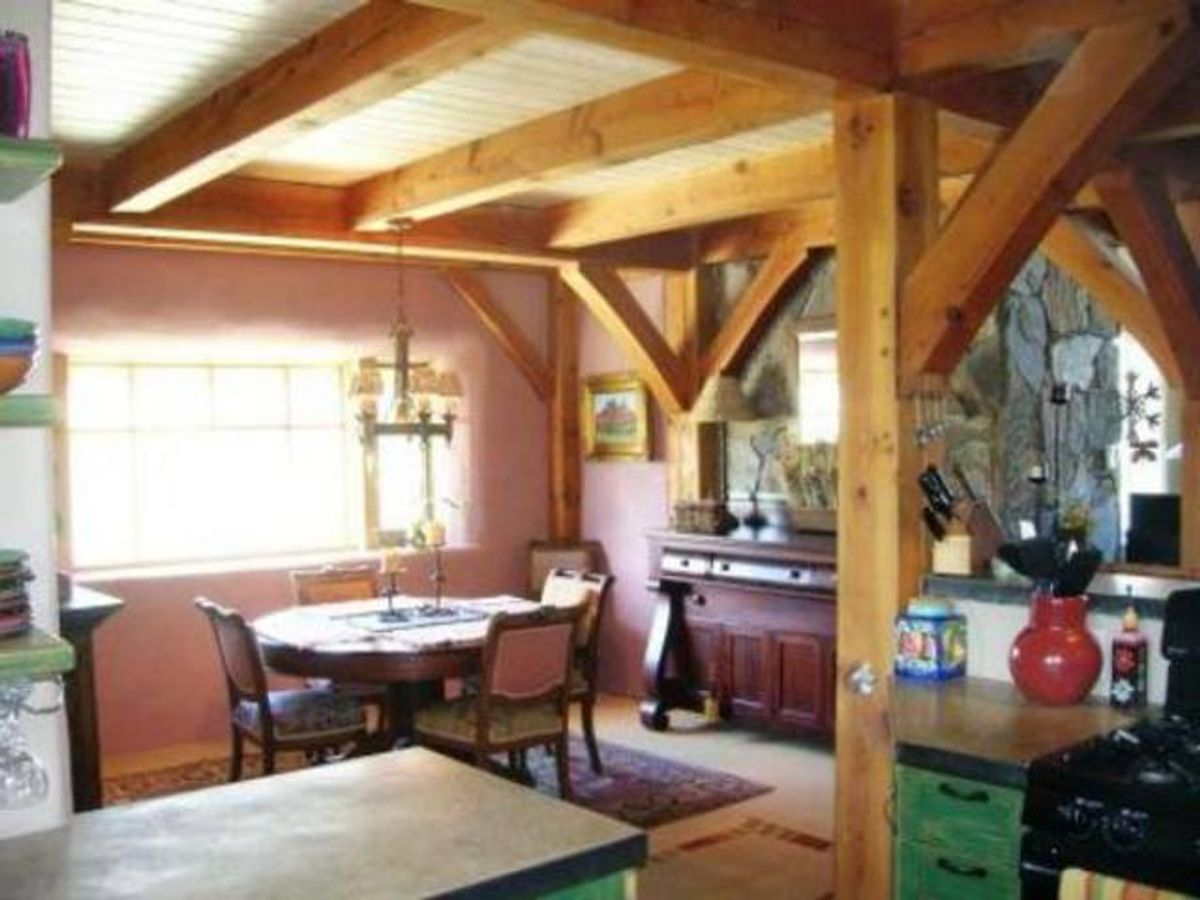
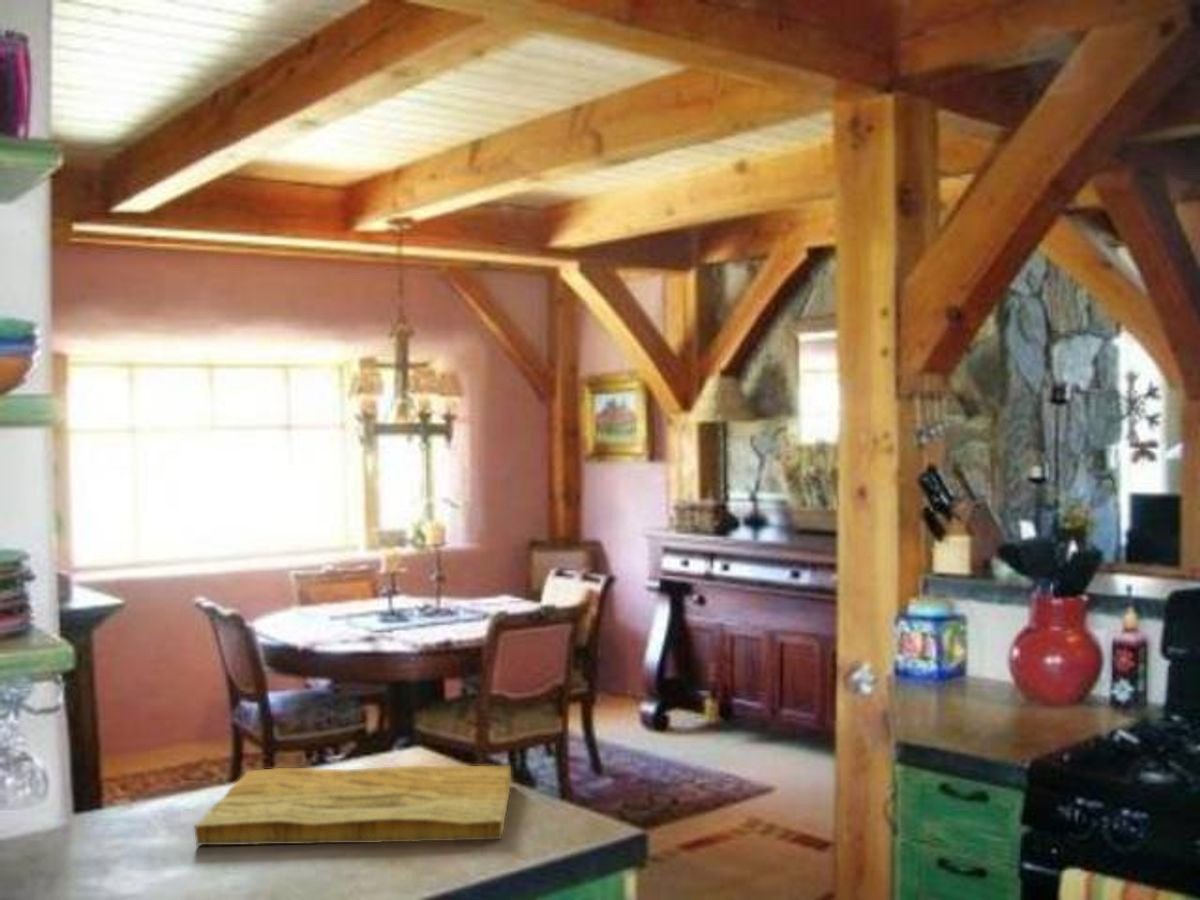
+ cutting board [193,764,512,847]
